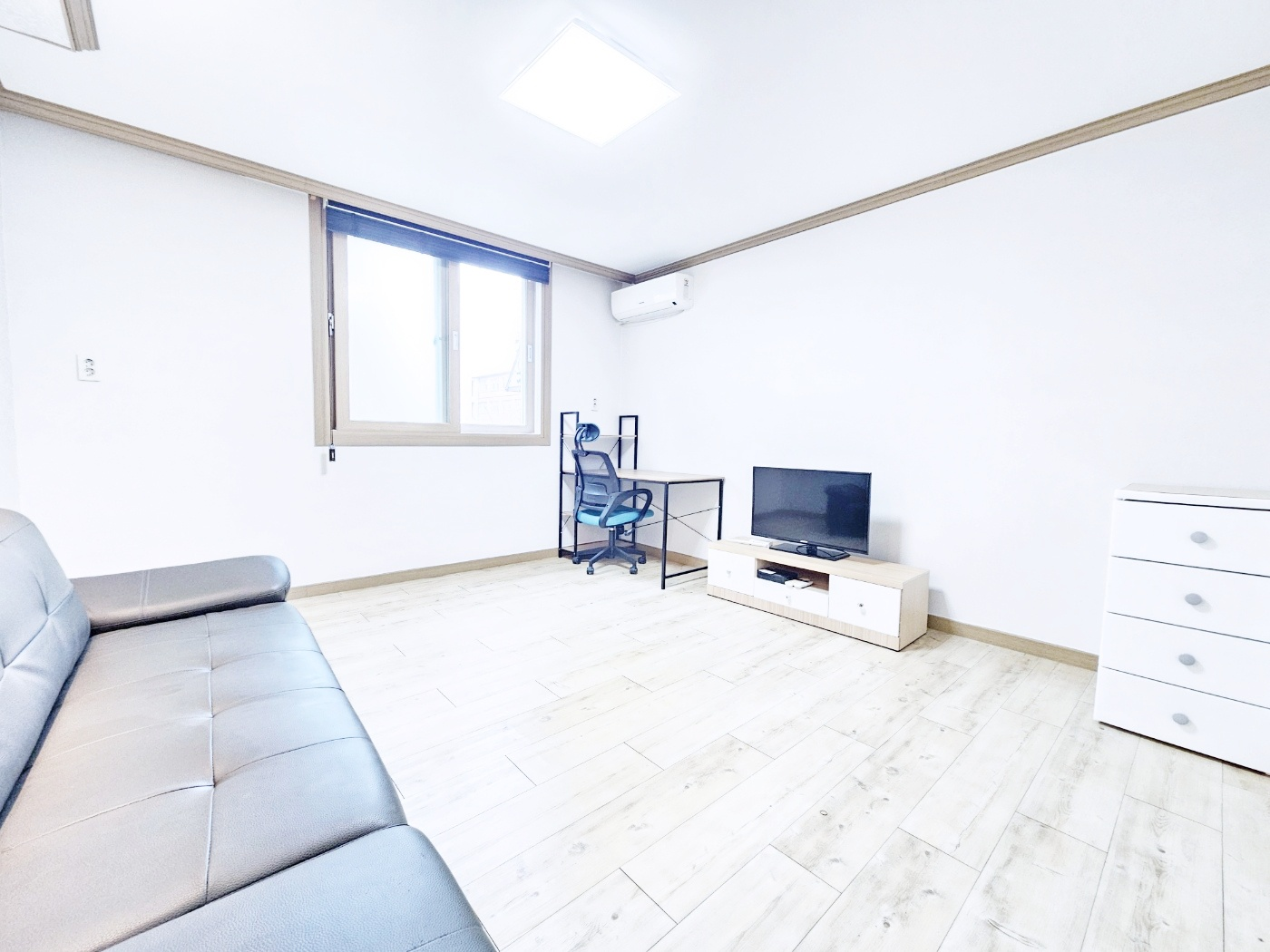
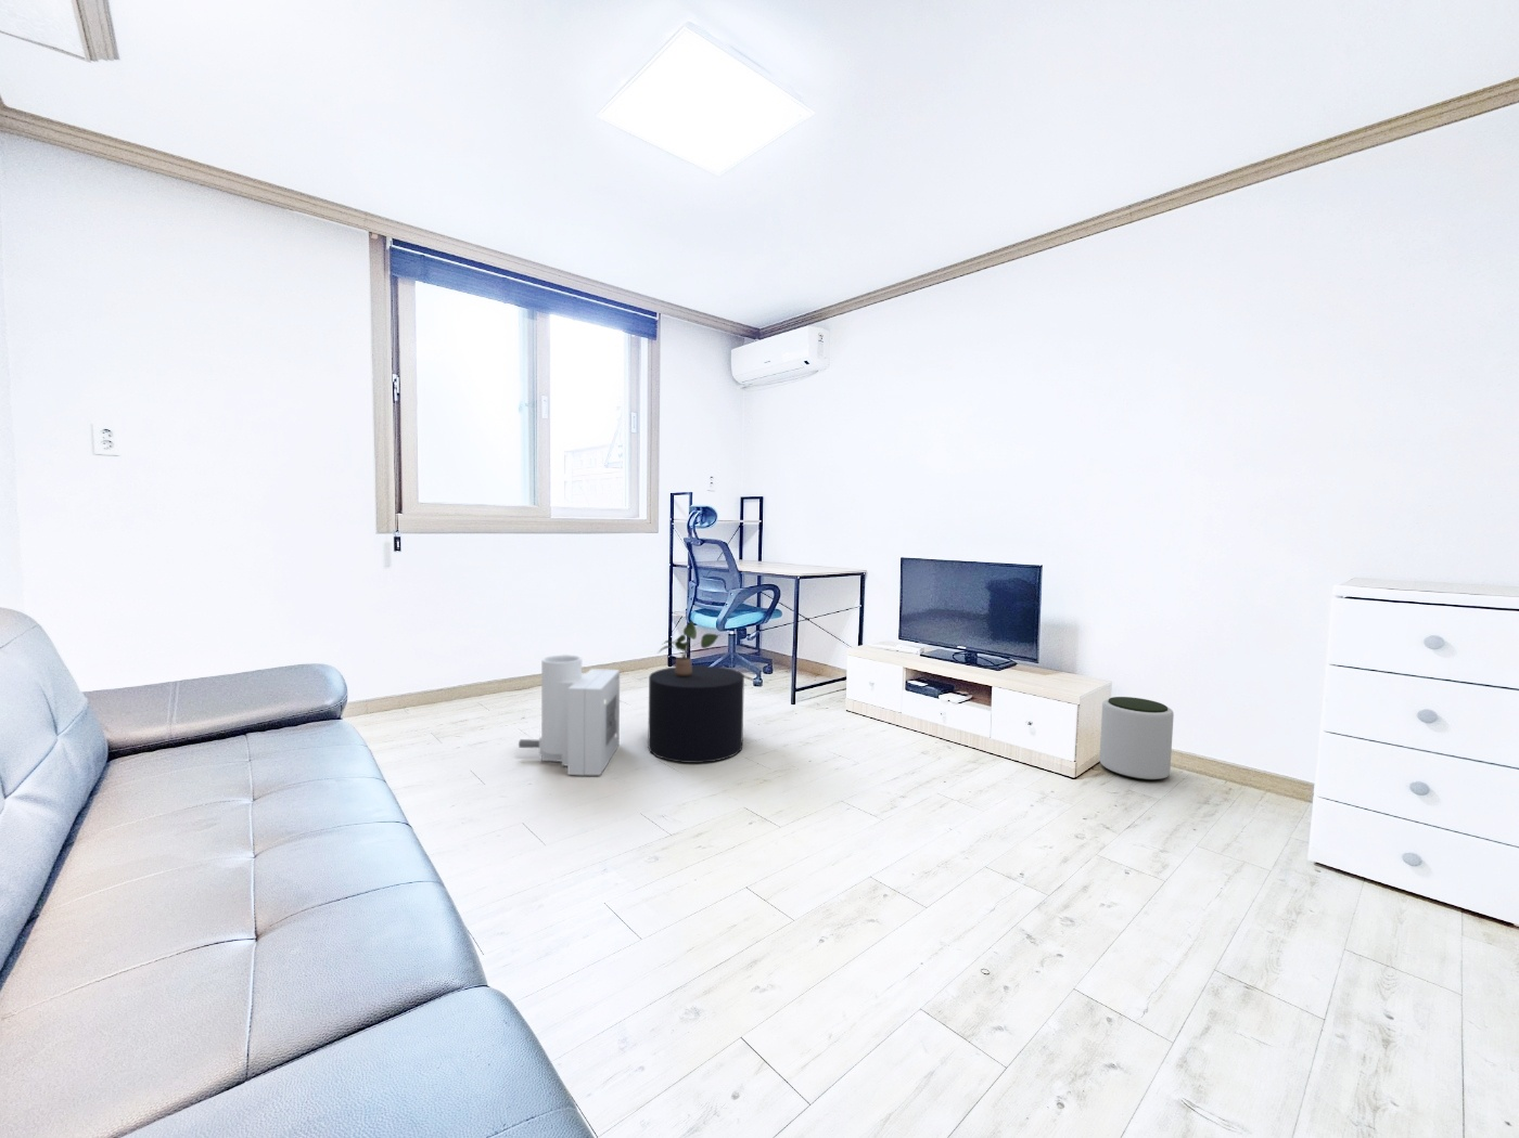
+ stool [647,665,745,764]
+ plant pot [1099,696,1175,782]
+ air purifier [518,654,621,776]
+ potted plant [655,619,720,677]
